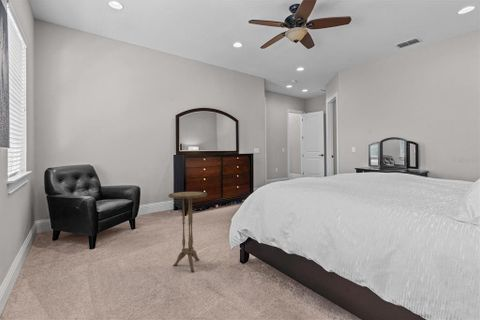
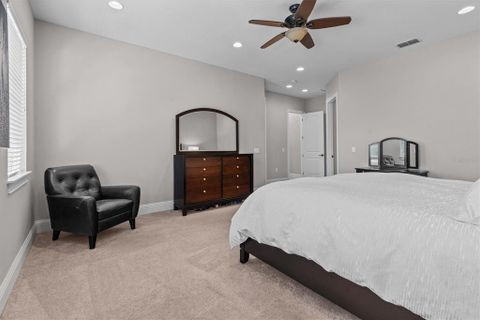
- side table [167,191,208,273]
